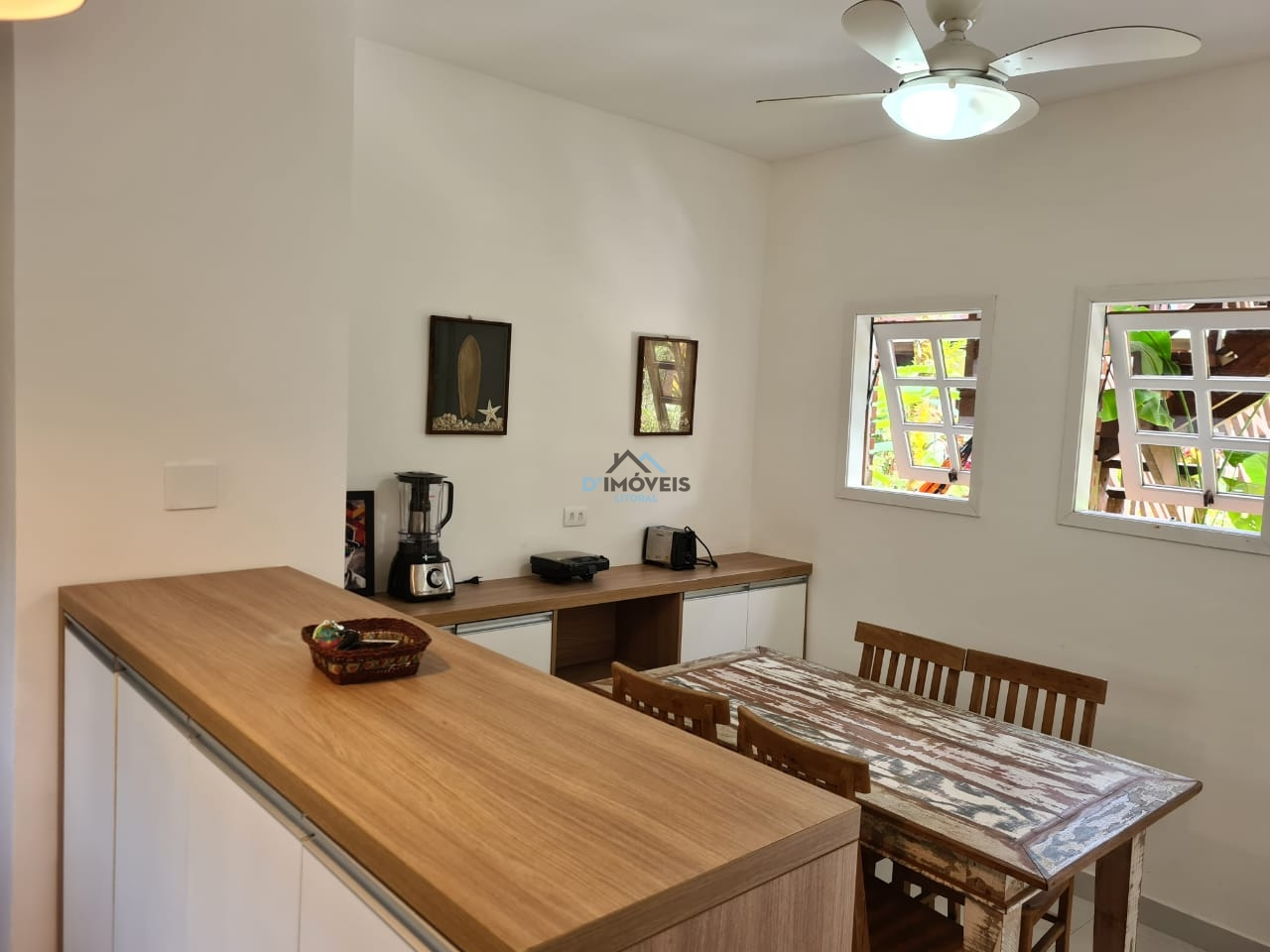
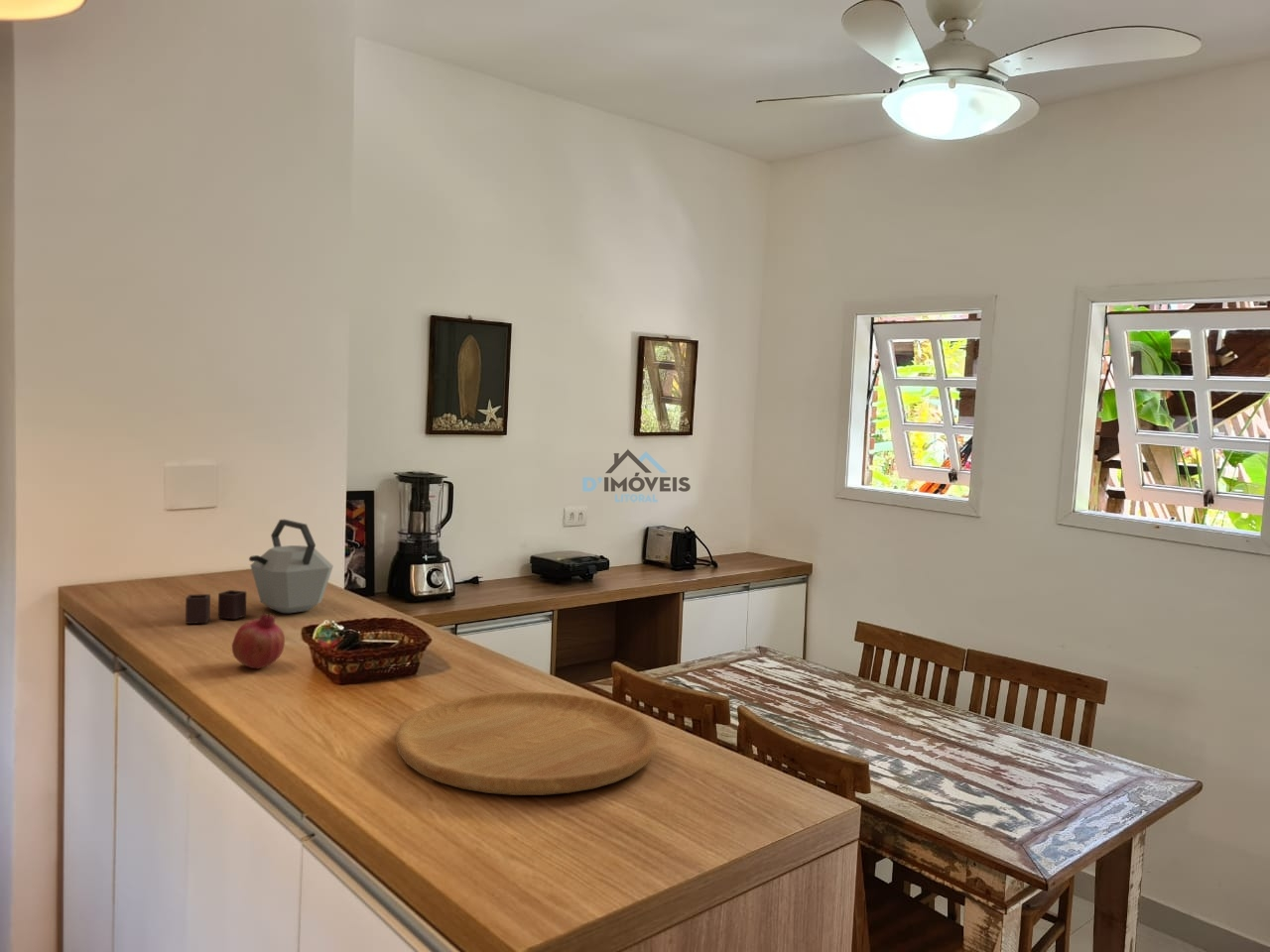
+ kettle [185,519,334,625]
+ cutting board [395,690,659,796]
+ fruit [231,612,286,670]
